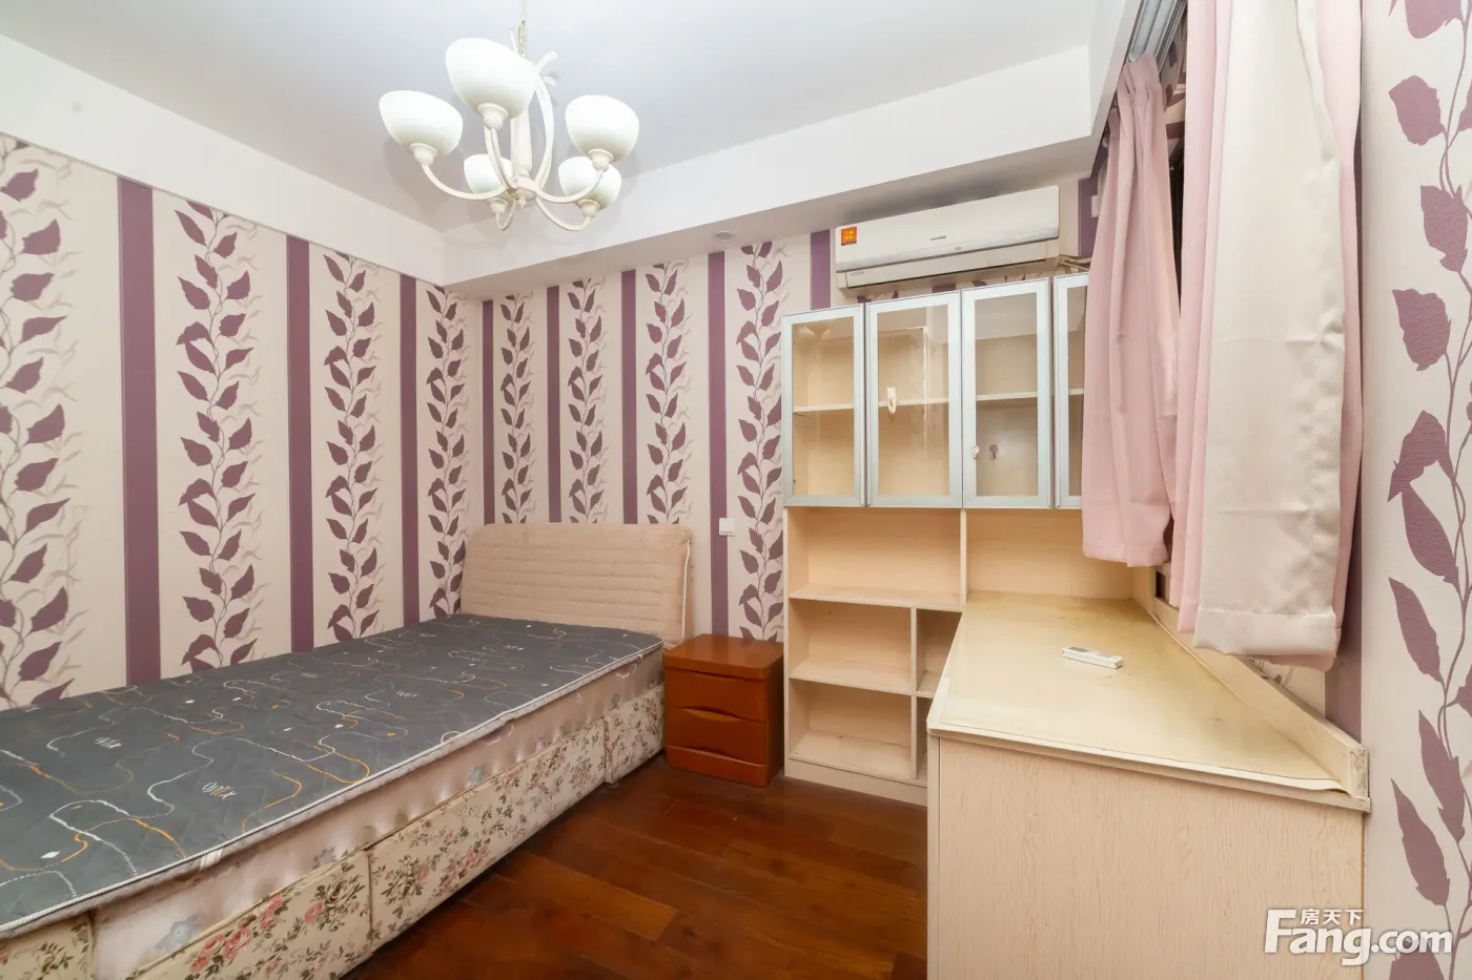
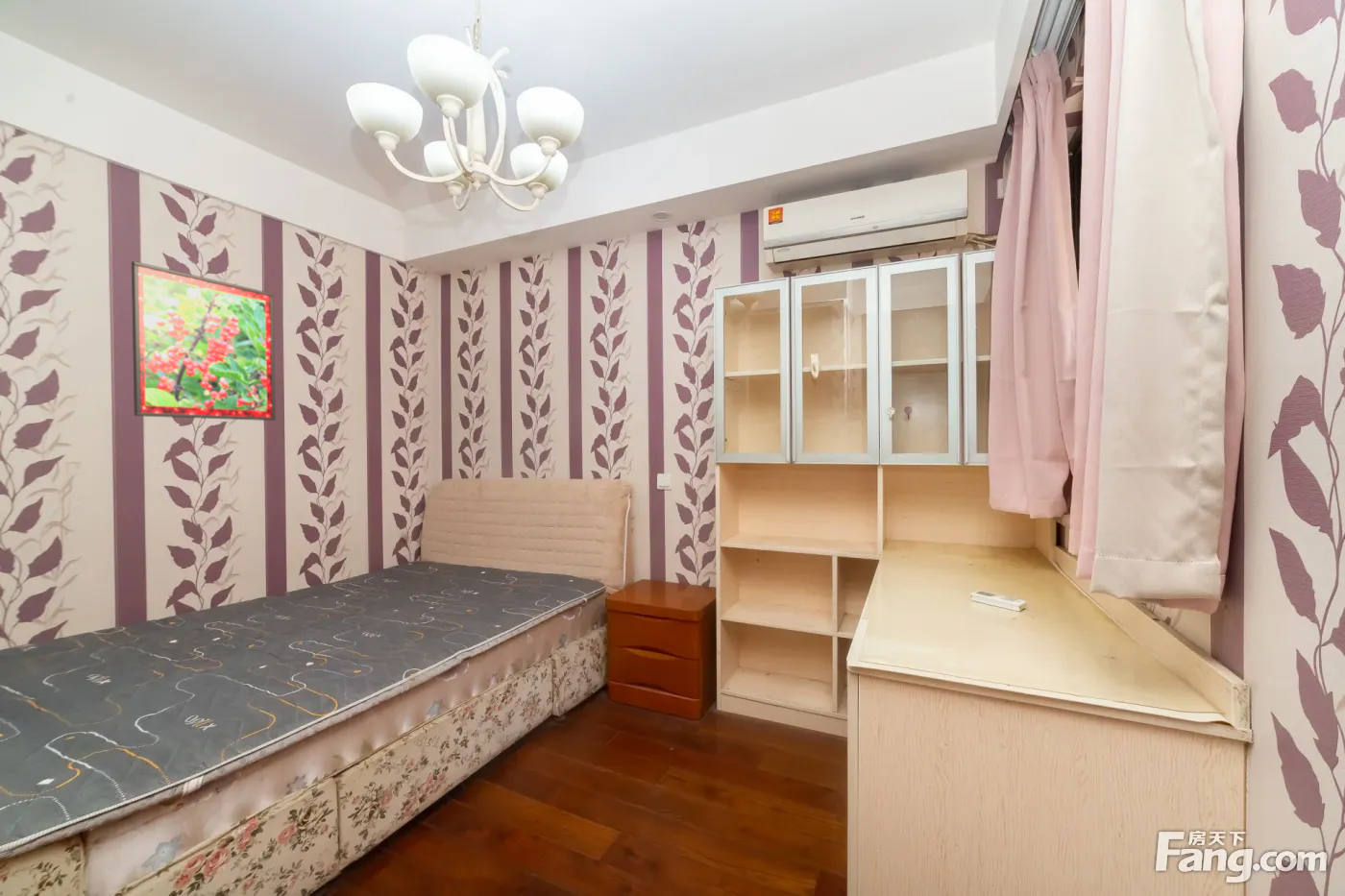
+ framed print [131,260,277,422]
